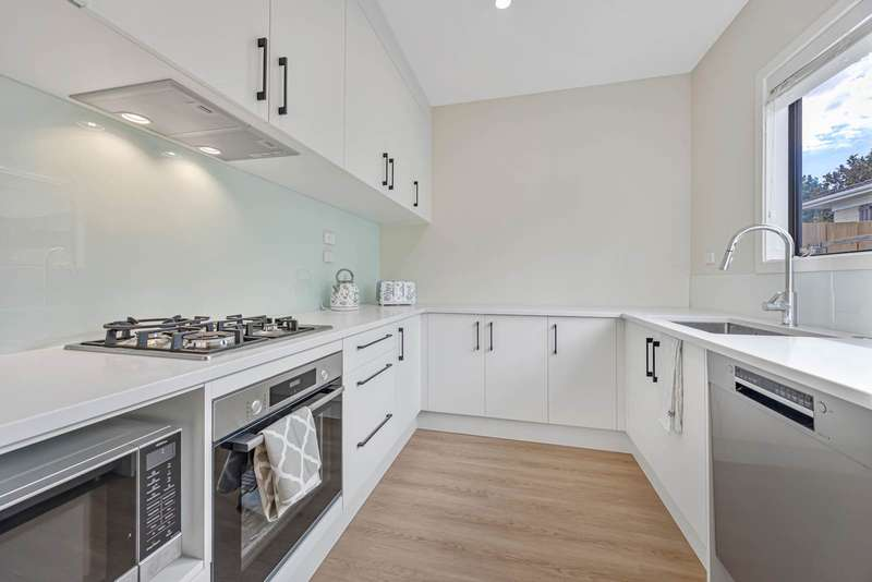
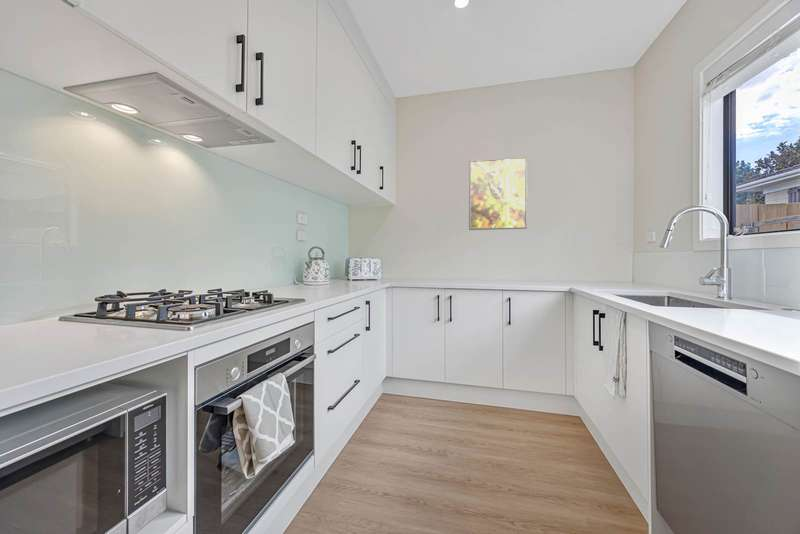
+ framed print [468,155,528,231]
